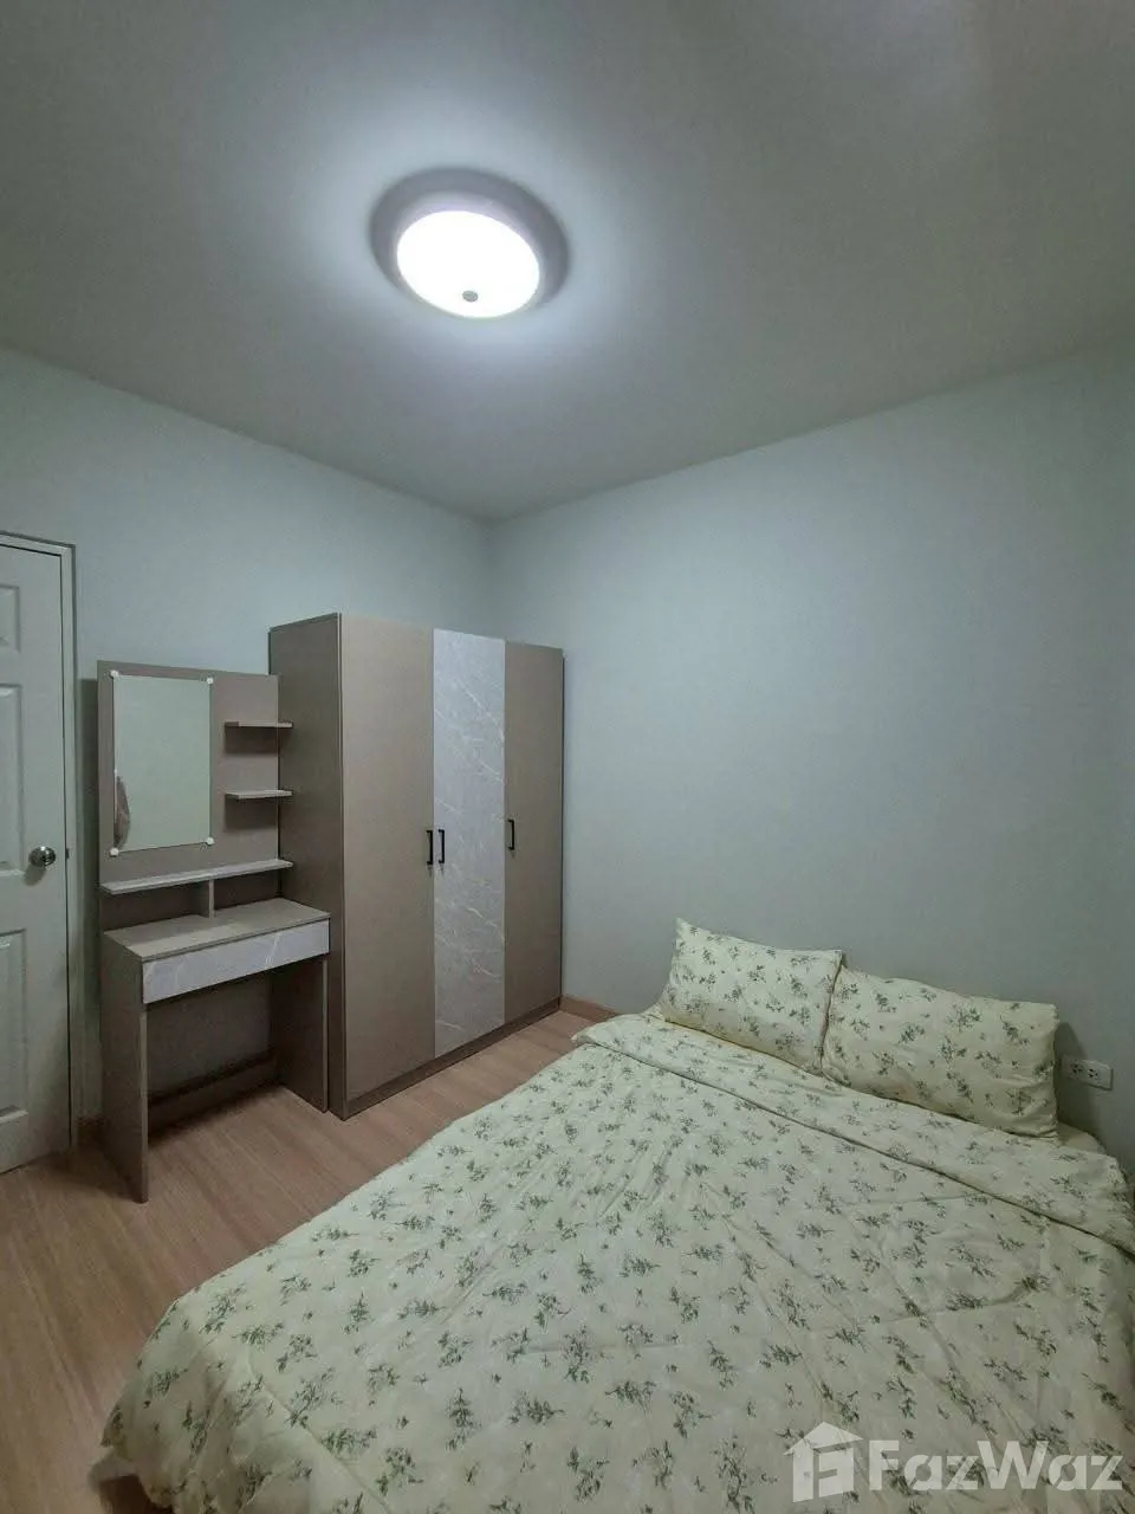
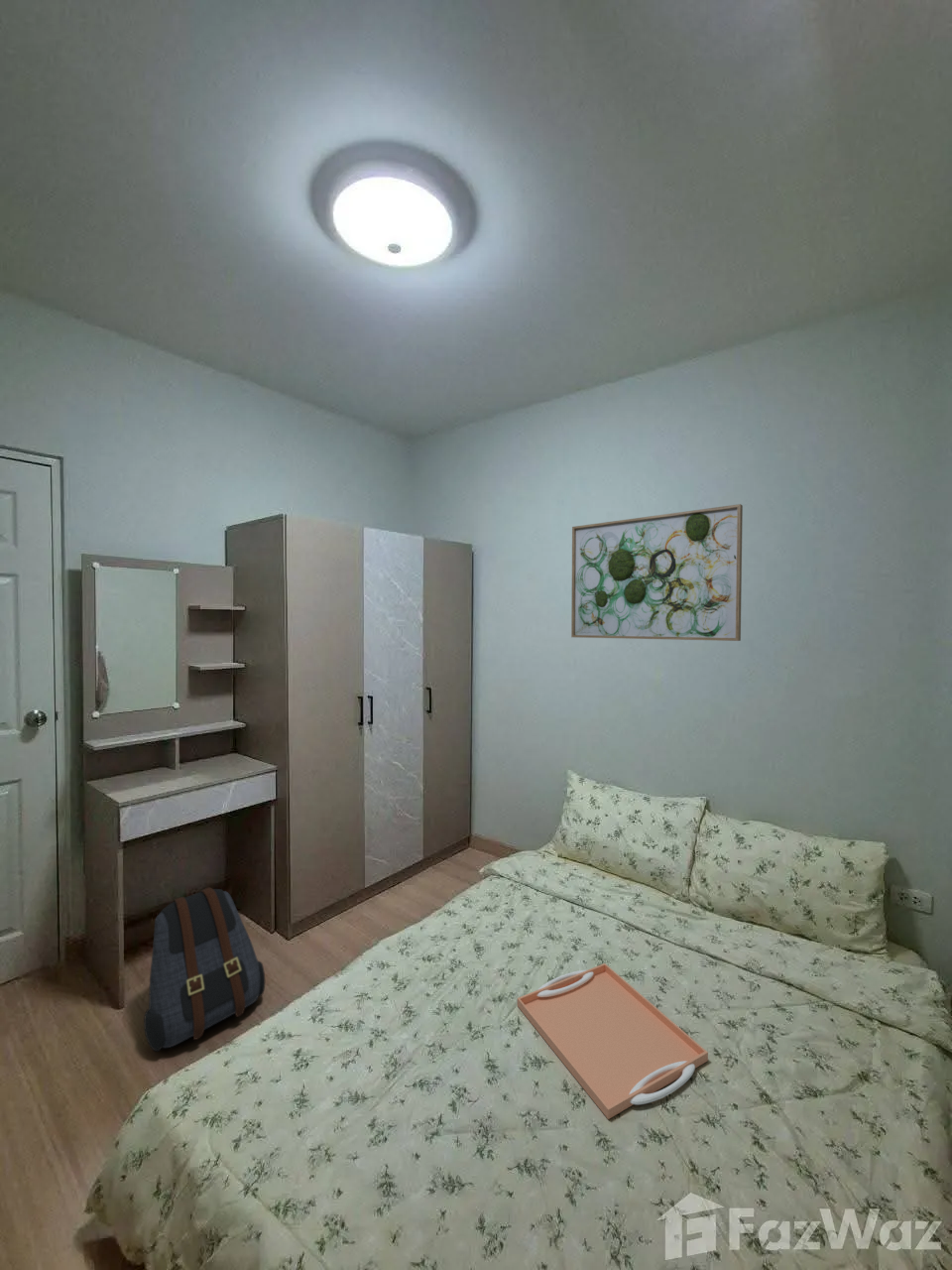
+ backpack [143,887,266,1053]
+ wall art [570,503,744,642]
+ serving tray [517,962,709,1120]
